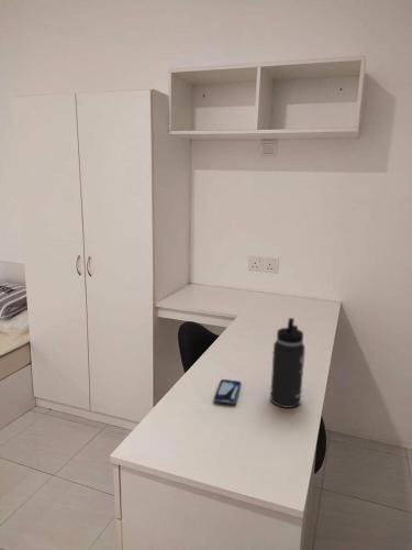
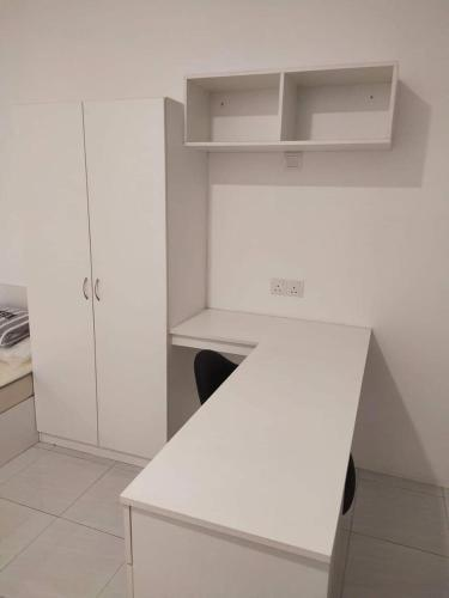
- thermos bottle [269,317,307,409]
- smartphone [213,378,243,405]
